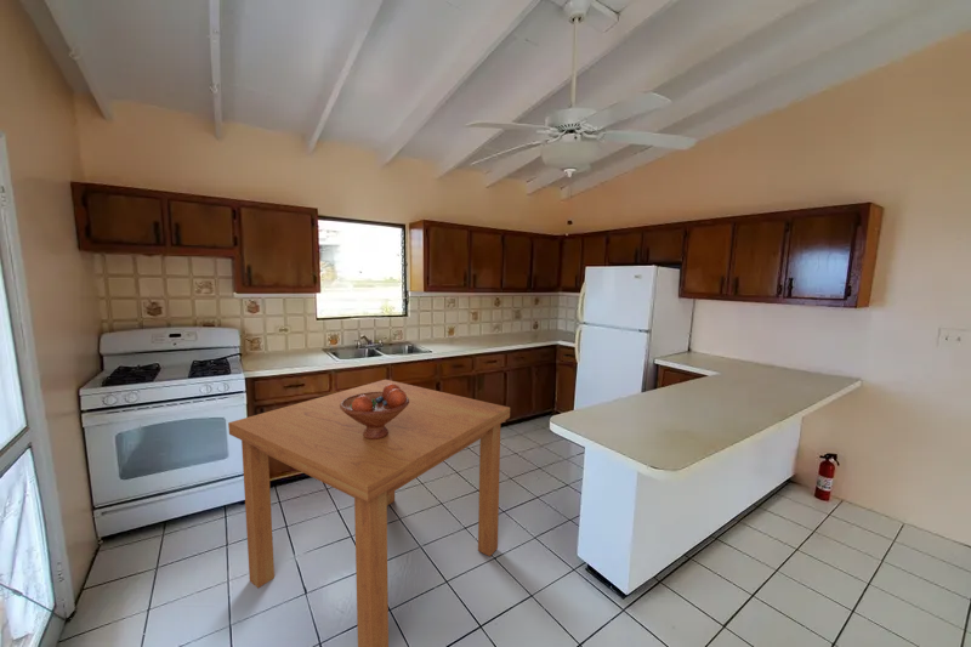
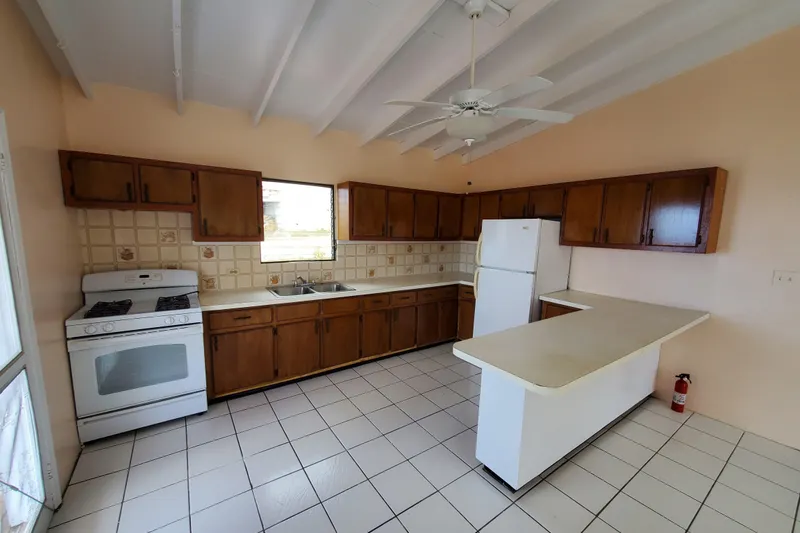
- dining table [227,379,511,647]
- fruit bowl [340,384,409,439]
